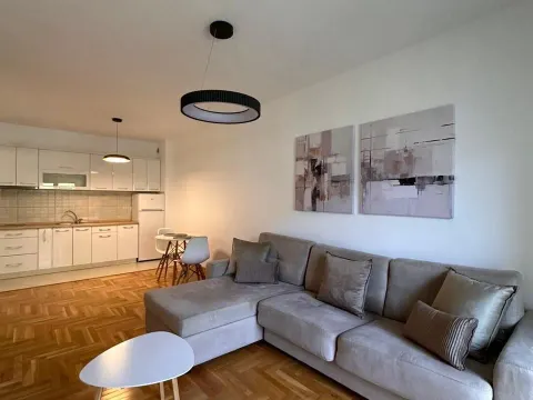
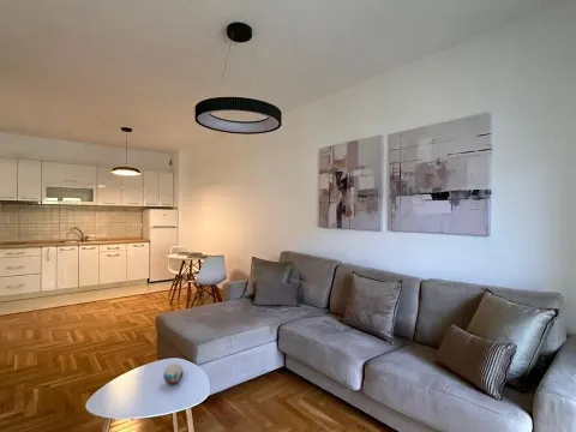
+ decorative orb [162,362,185,385]
